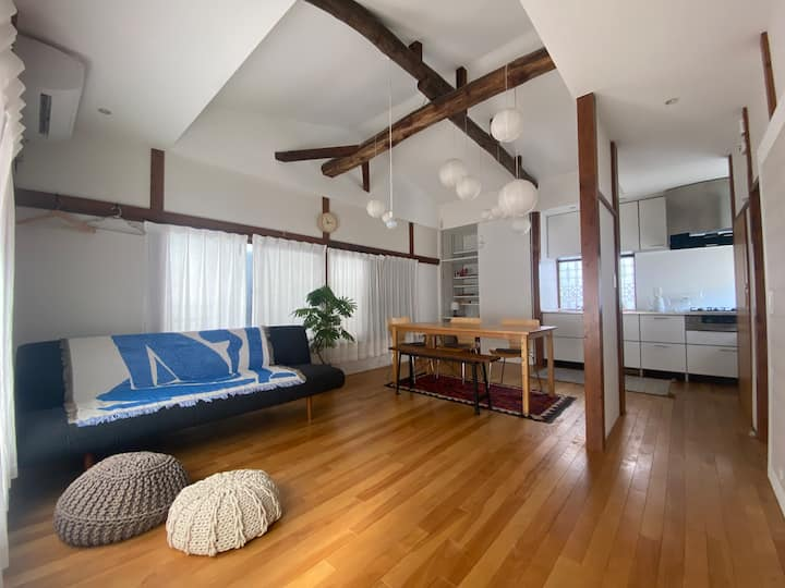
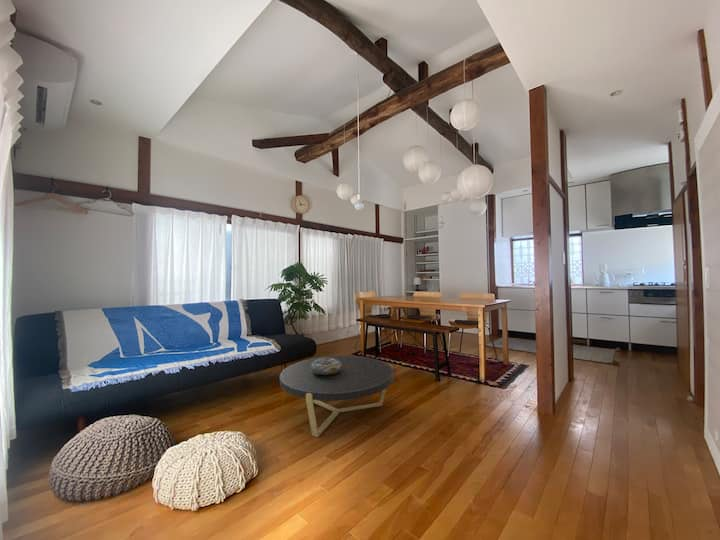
+ coffee table [279,354,395,438]
+ decorative bowl [311,358,342,375]
